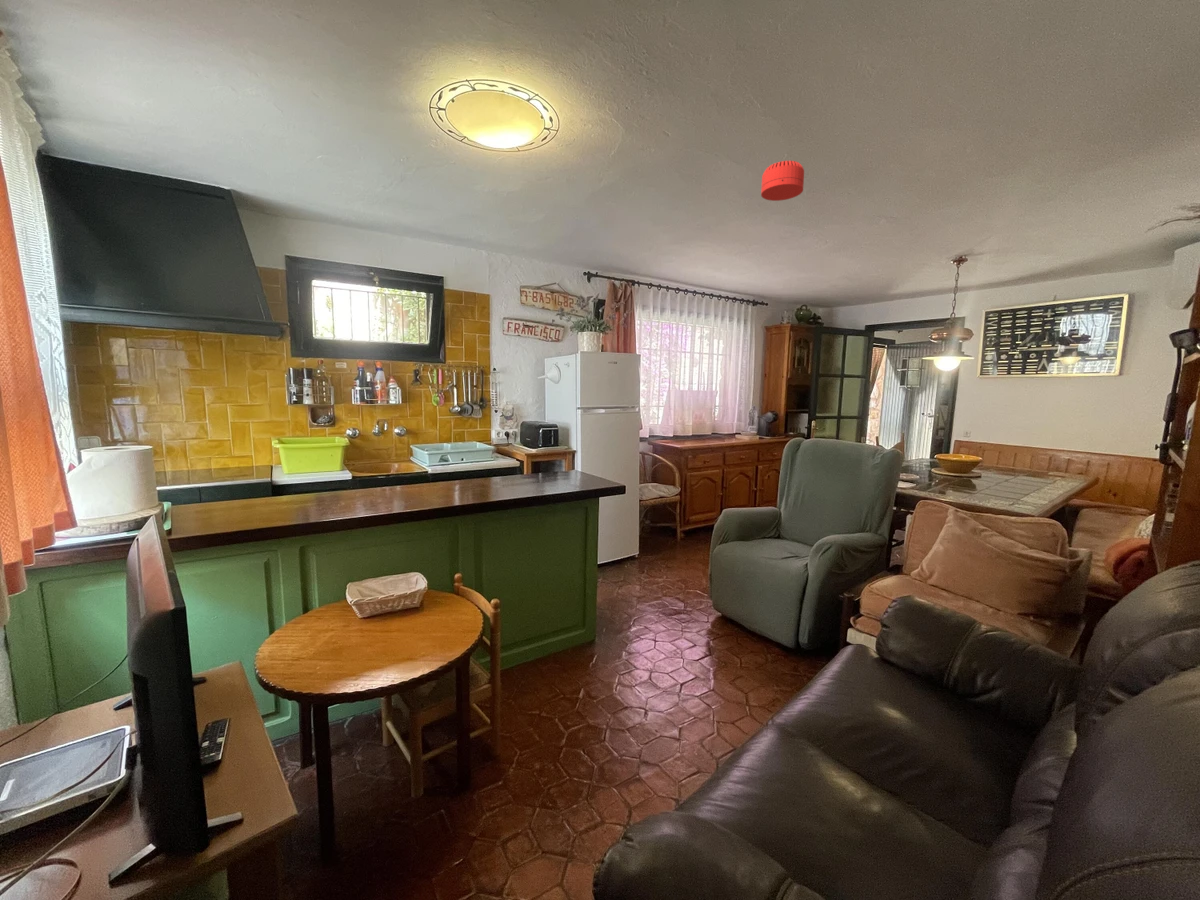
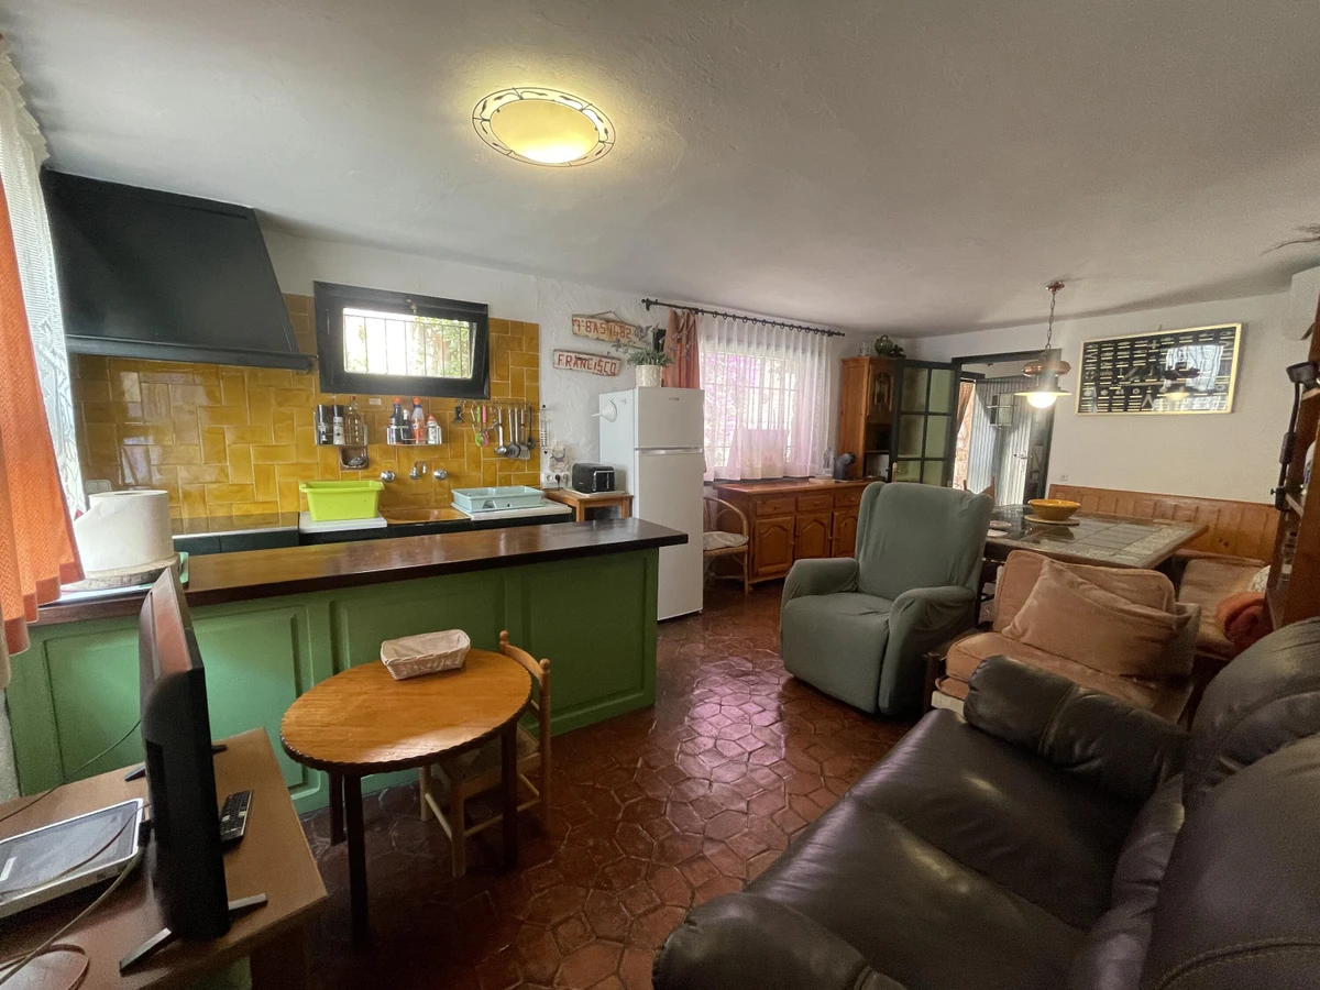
- smoke detector [760,160,805,202]
